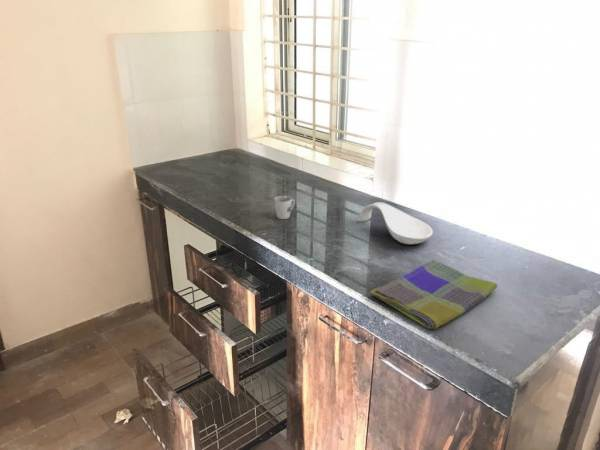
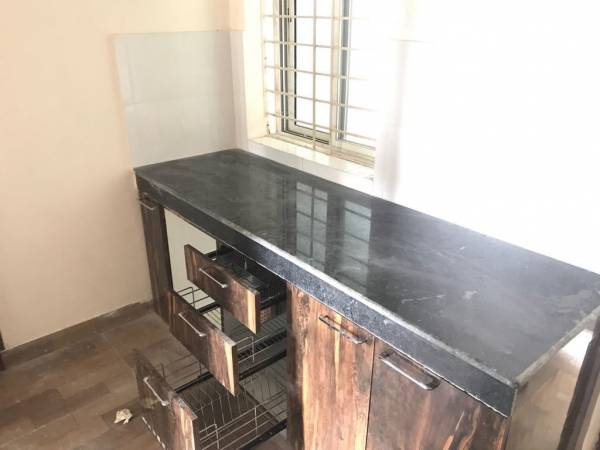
- spoon rest [357,201,434,245]
- dish towel [369,258,498,330]
- cup [273,195,296,220]
